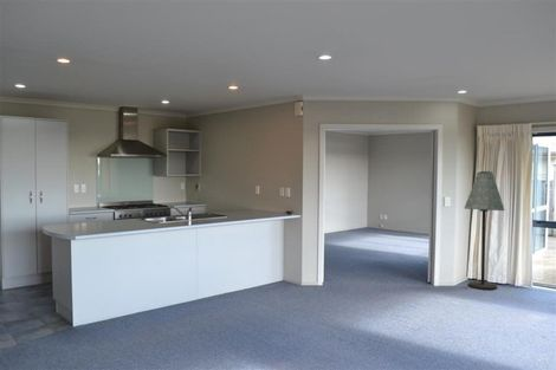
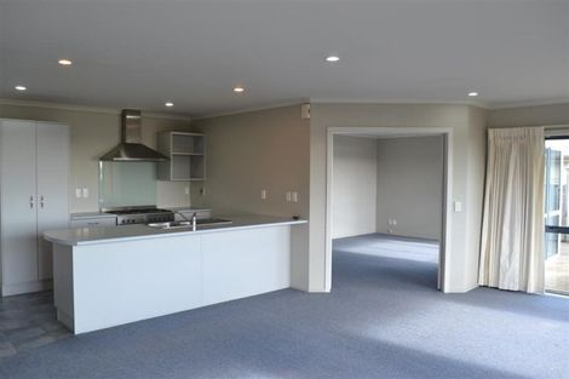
- floor lamp [464,170,505,291]
